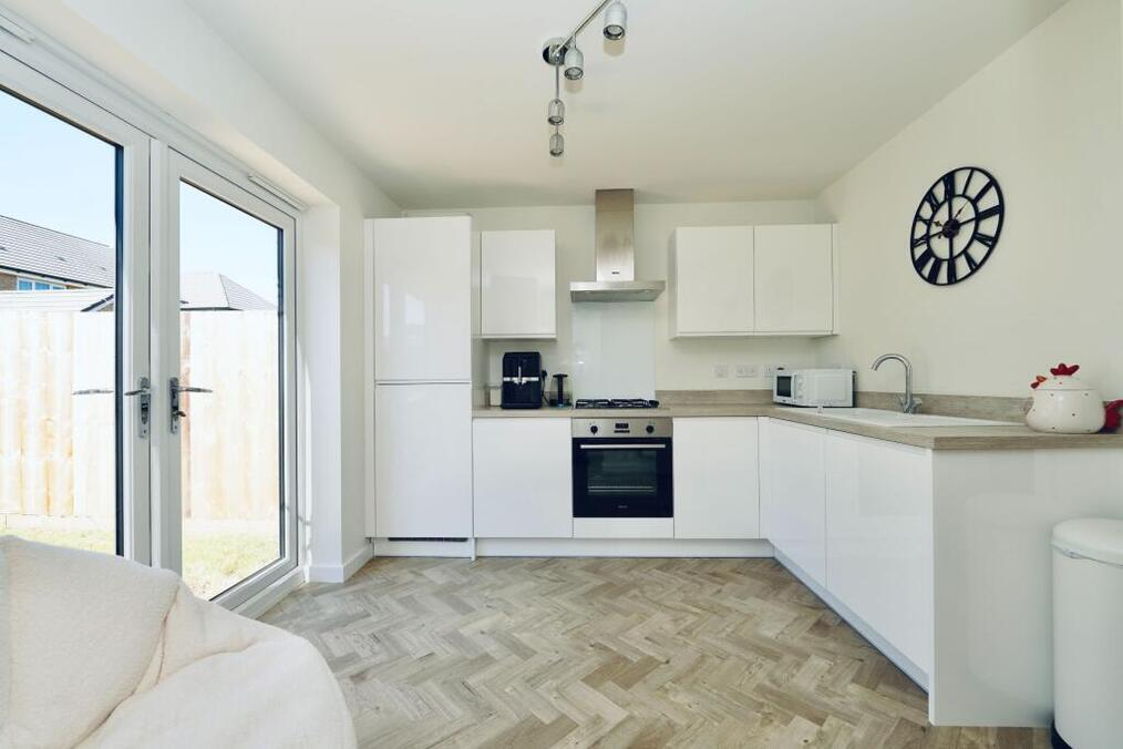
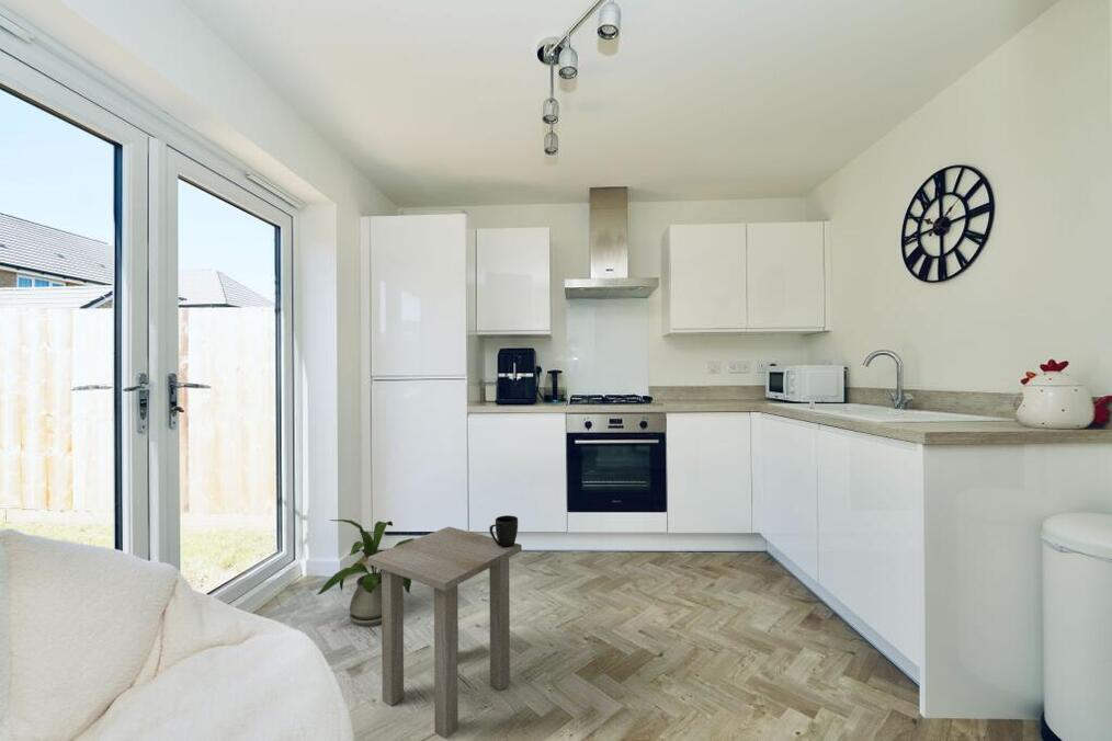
+ side table [367,526,523,740]
+ house plant [315,518,417,627]
+ mug [488,514,519,547]
